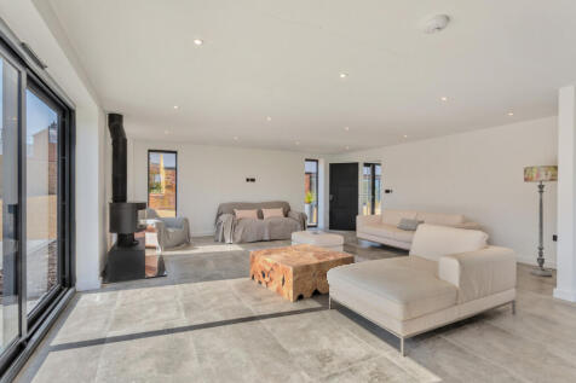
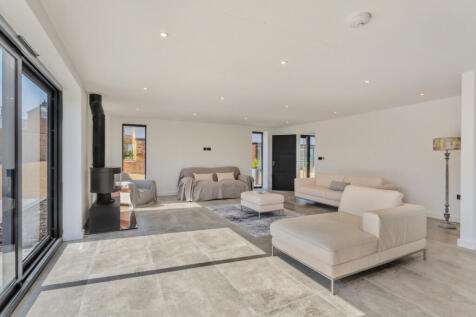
- coffee table [249,243,356,303]
